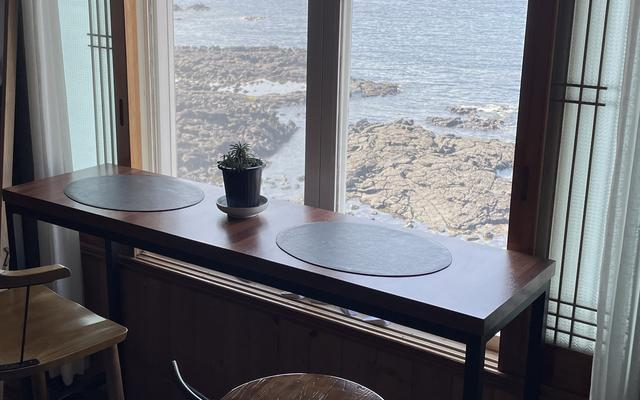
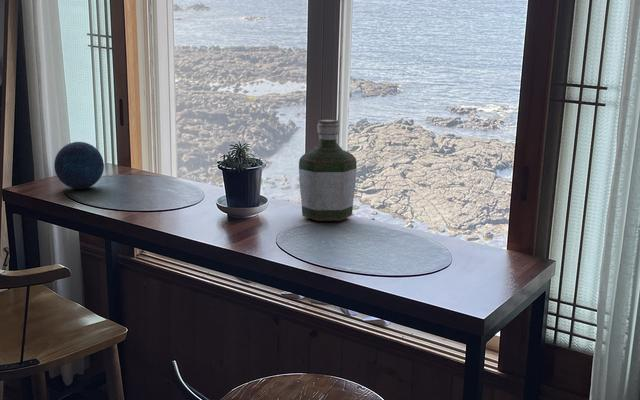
+ bottle [298,119,358,222]
+ decorative orb [53,141,105,190]
